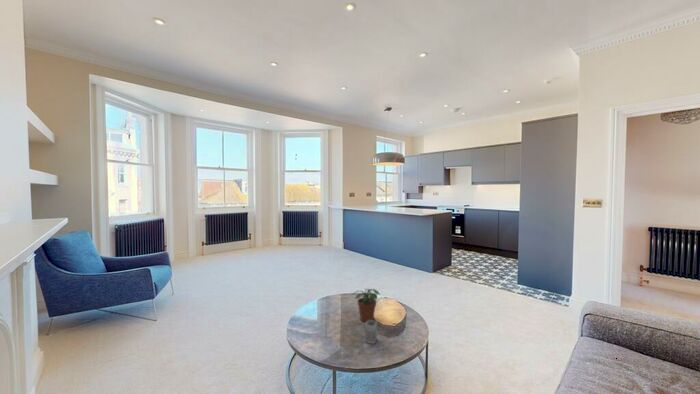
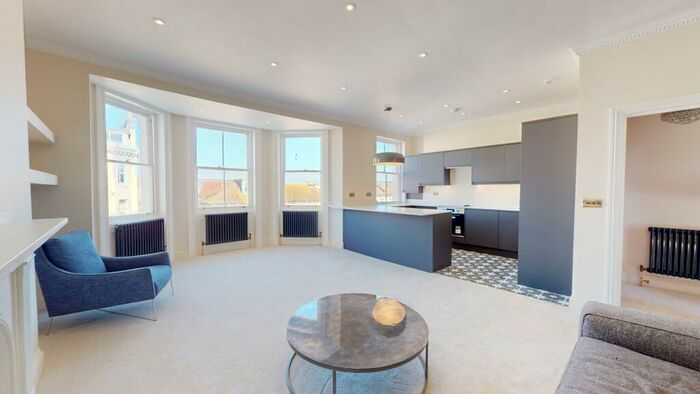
- mug [357,320,378,345]
- potted plant [352,287,381,323]
